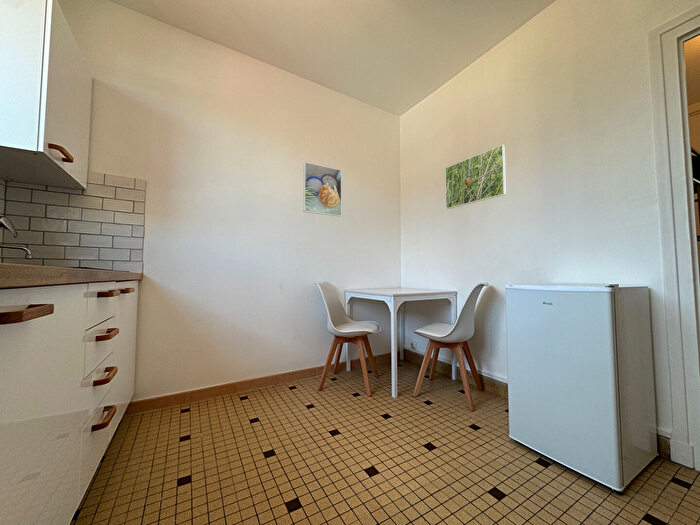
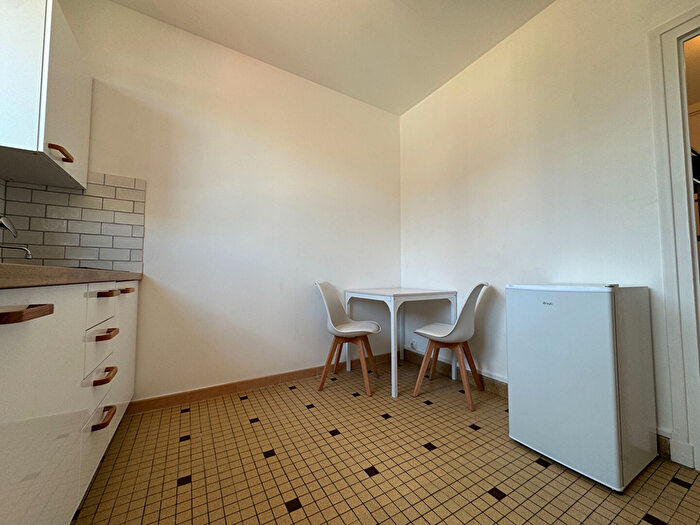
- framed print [444,144,507,210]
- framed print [302,161,343,218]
